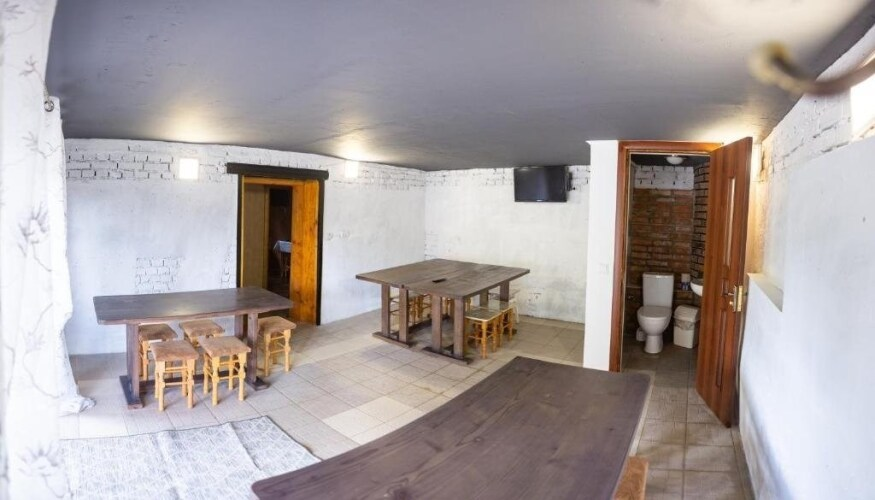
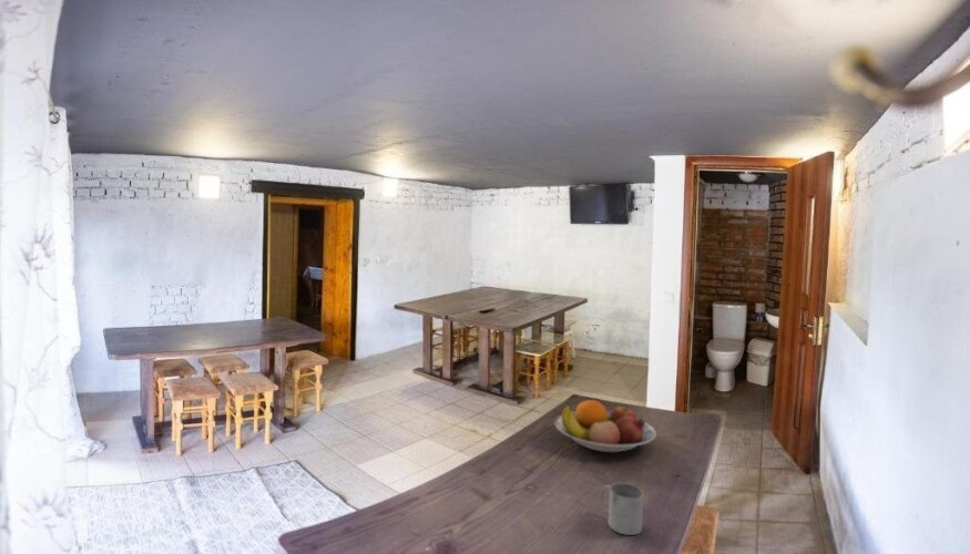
+ mug [600,482,645,536]
+ fruit bowl [554,399,657,453]
